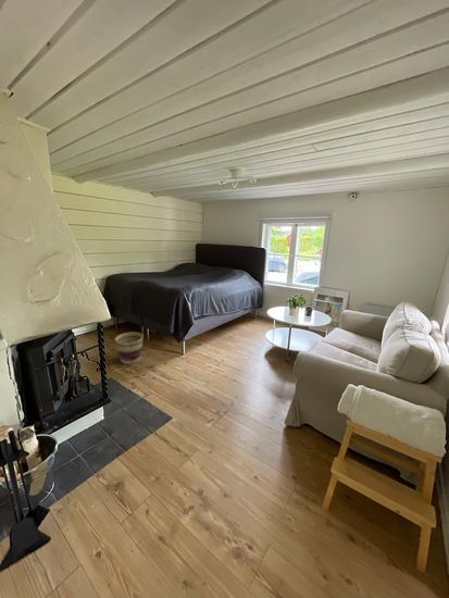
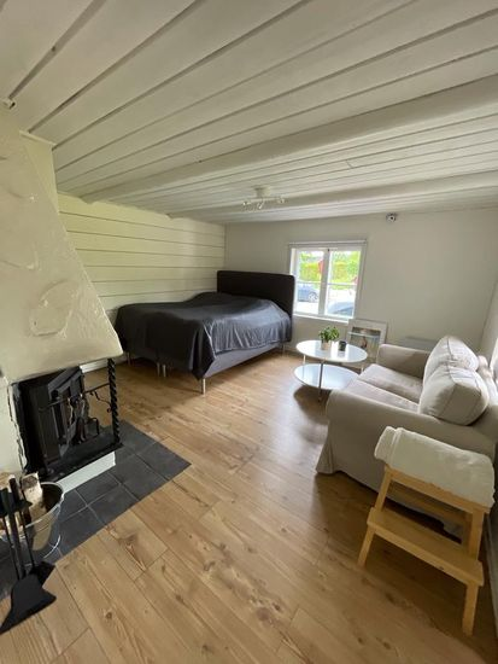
- basket [114,332,145,365]
